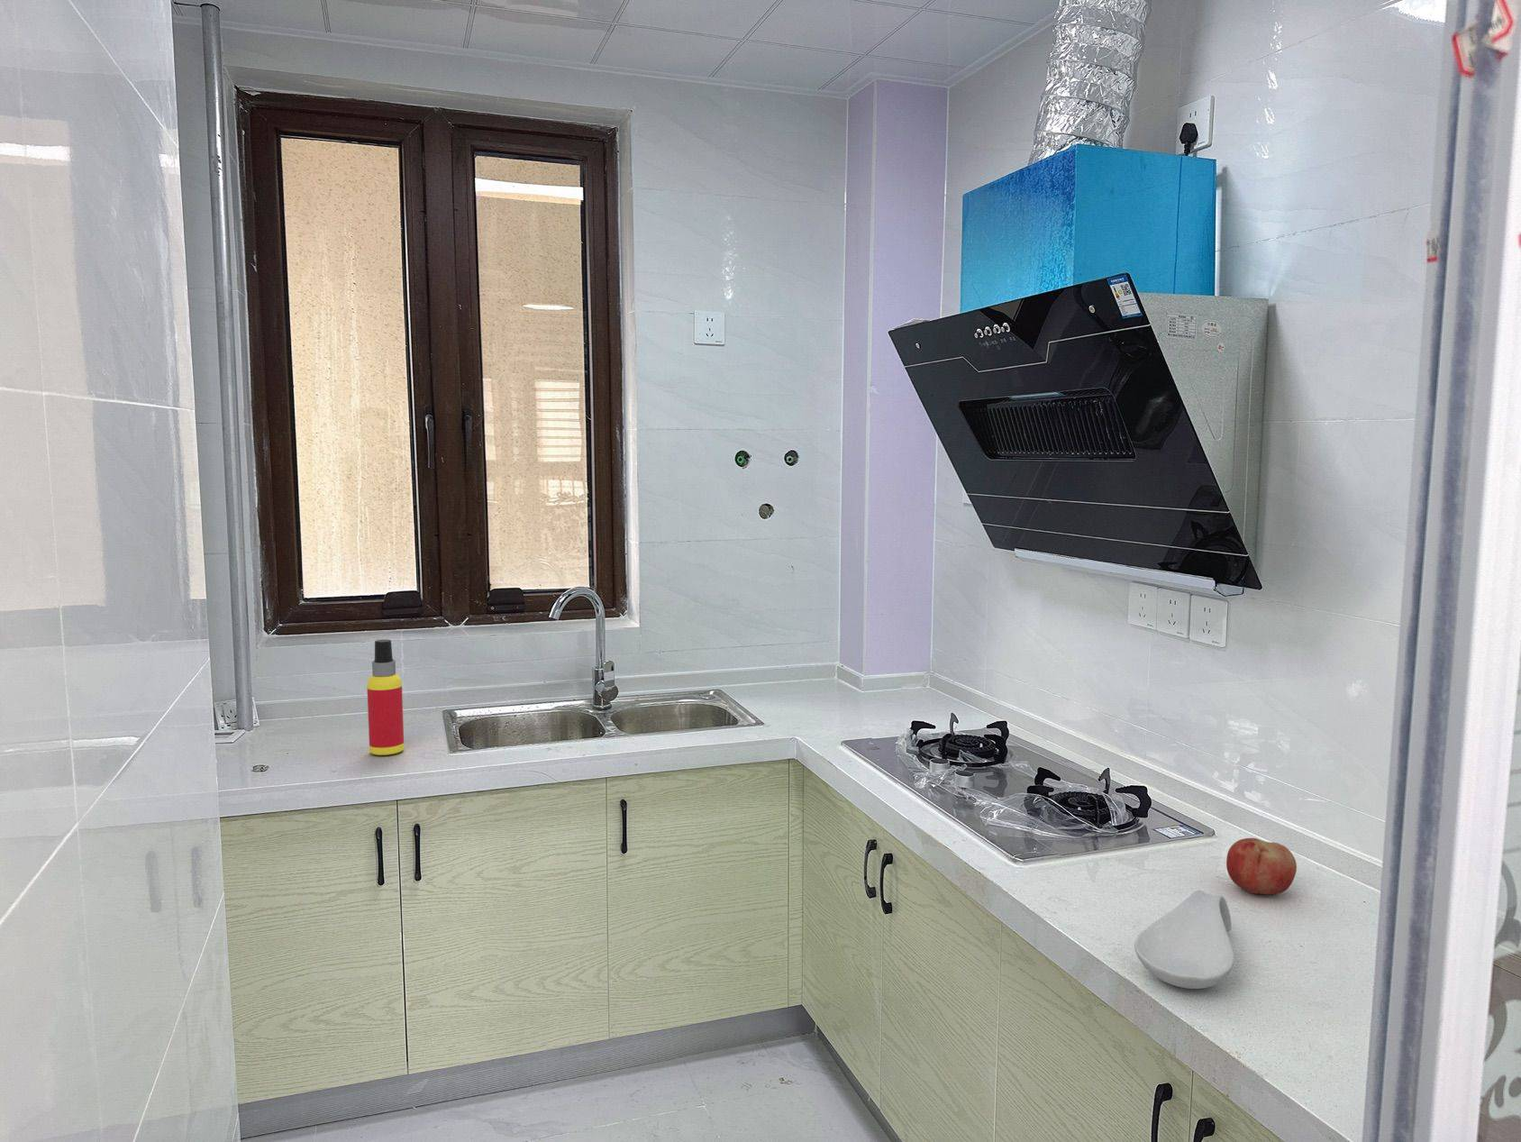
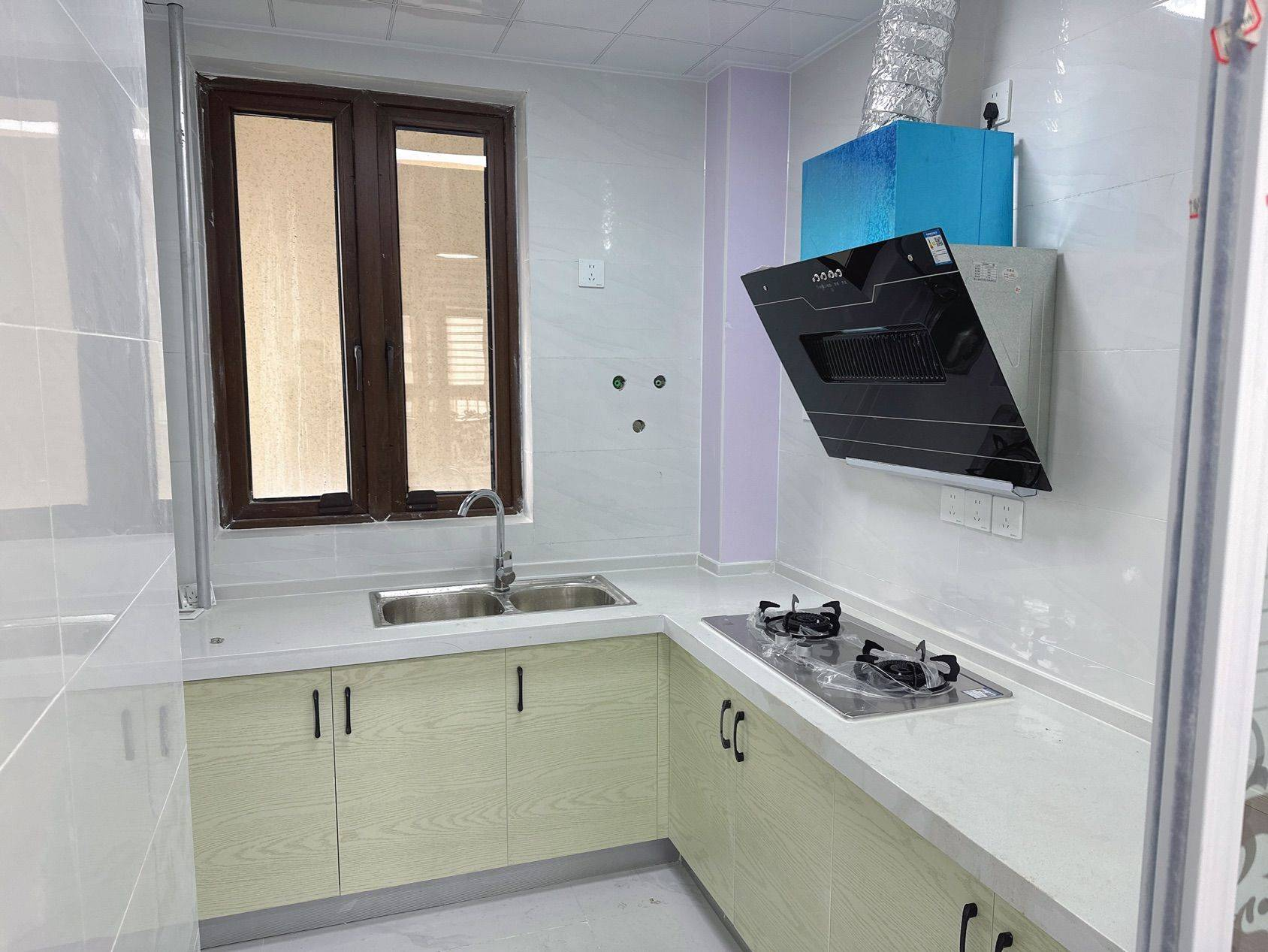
- spoon rest [1134,890,1234,990]
- fruit [1226,837,1298,895]
- spray bottle [366,638,404,756]
